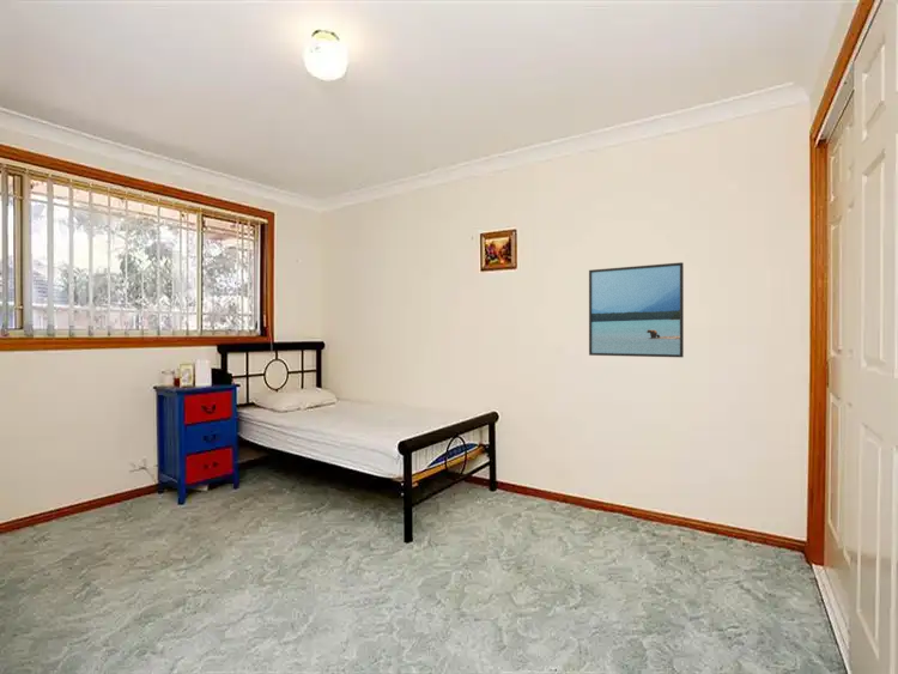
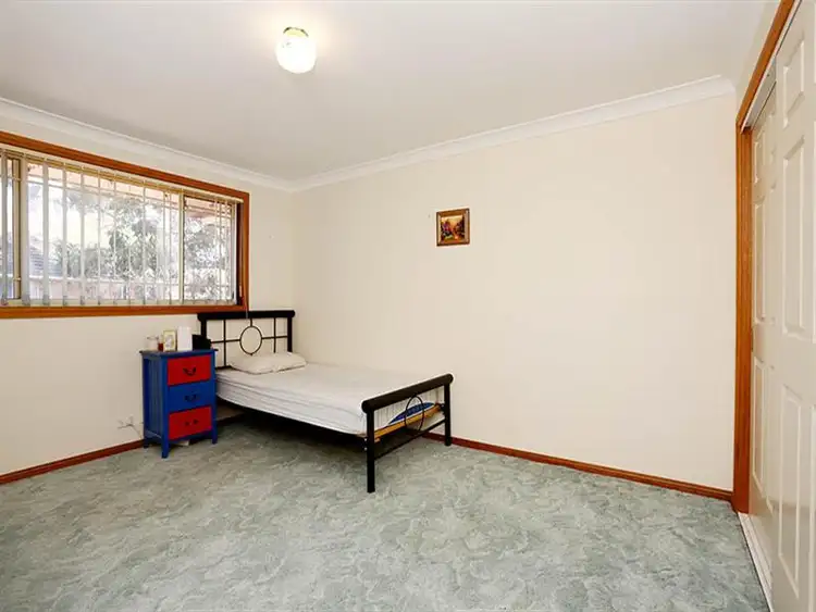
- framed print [588,261,685,359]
